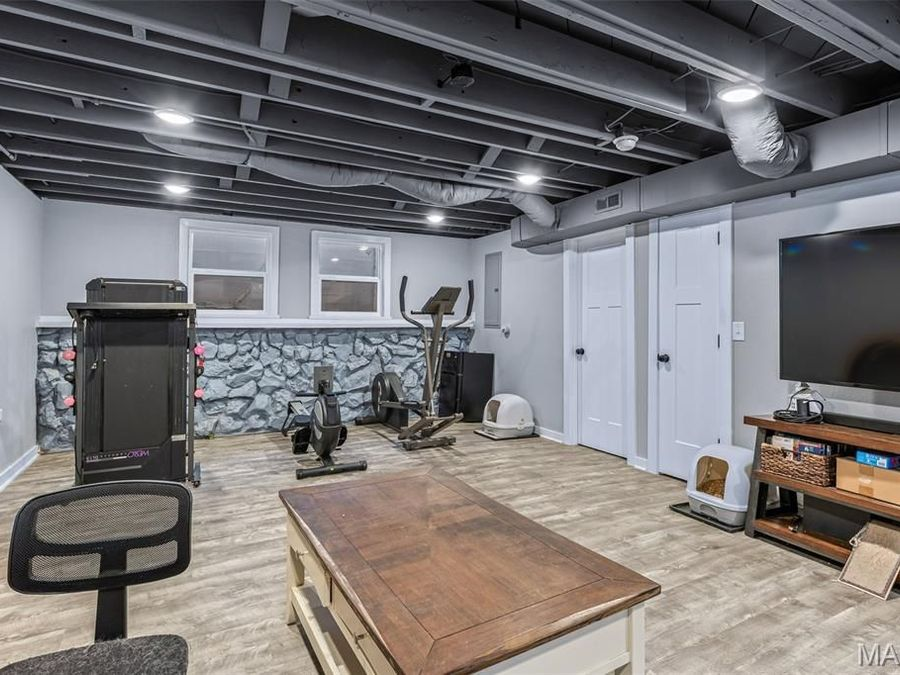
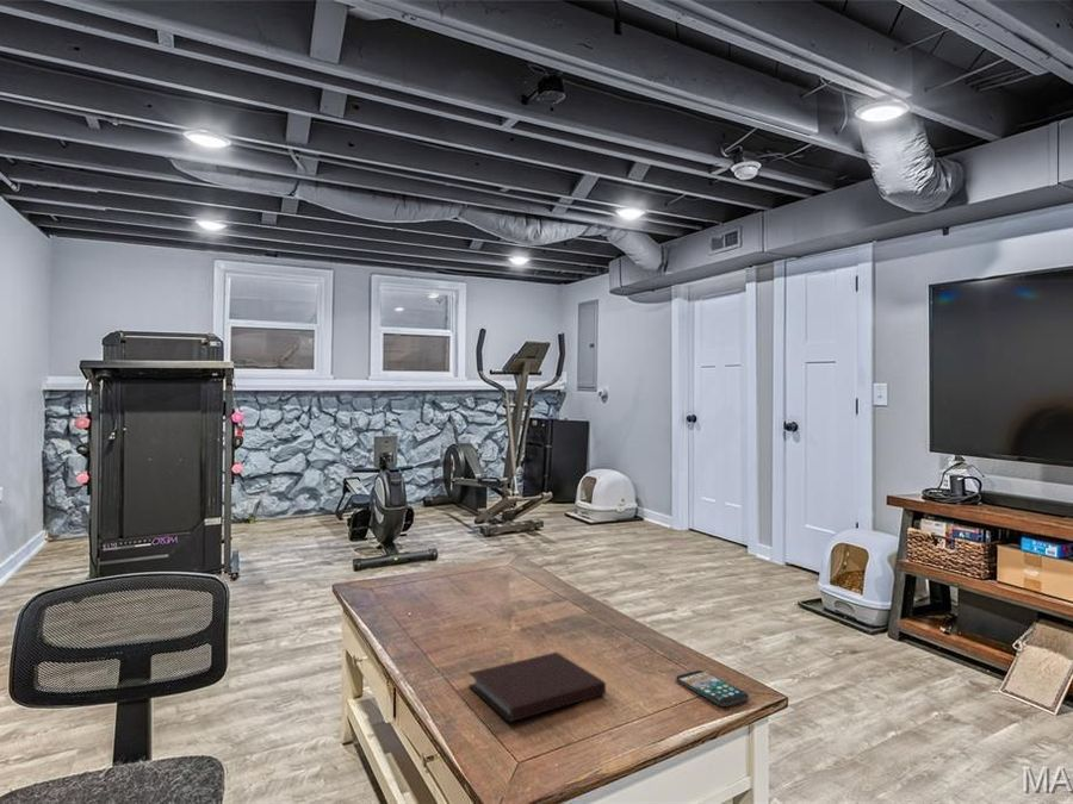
+ smartphone [675,669,750,708]
+ notebook [467,652,607,723]
